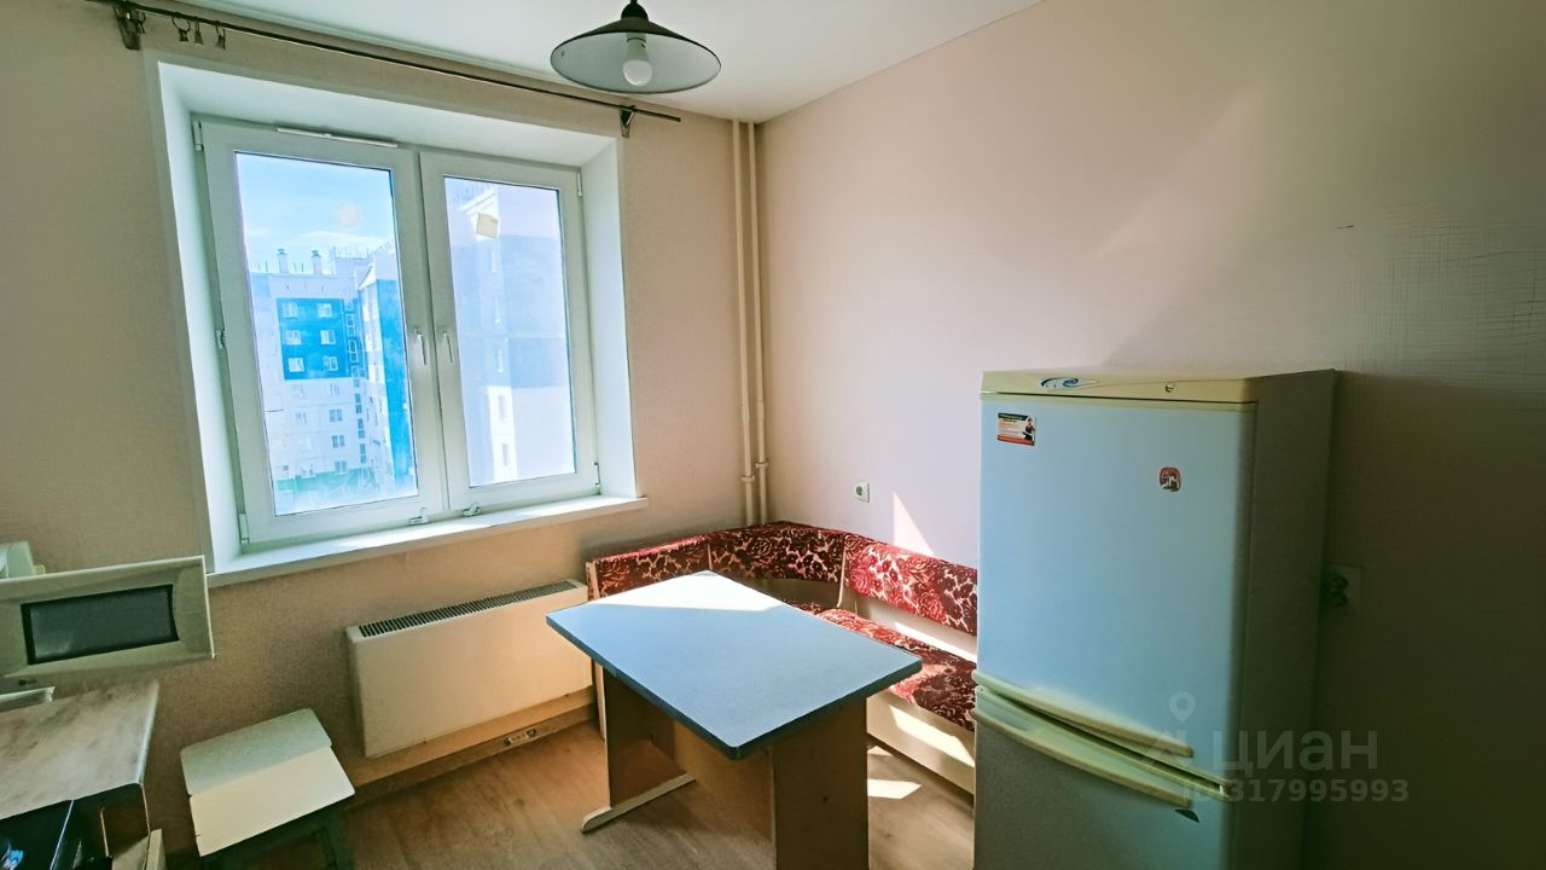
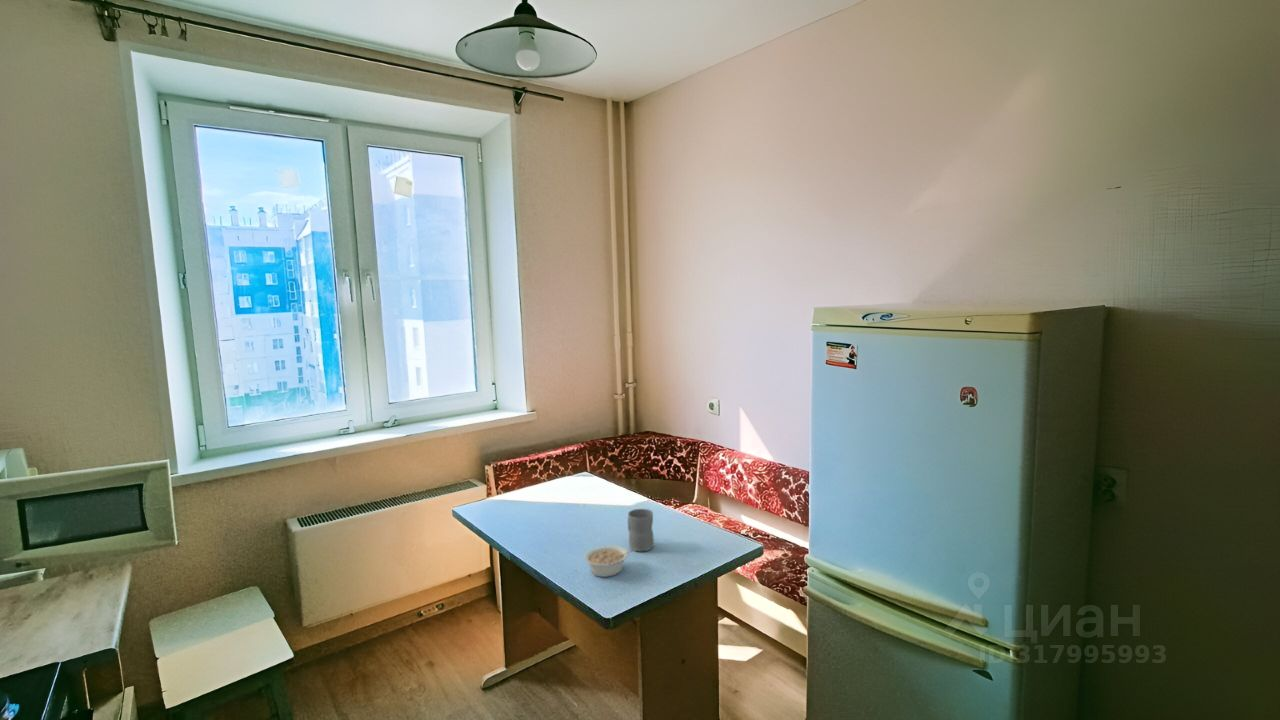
+ legume [583,545,637,578]
+ mug [627,508,655,552]
